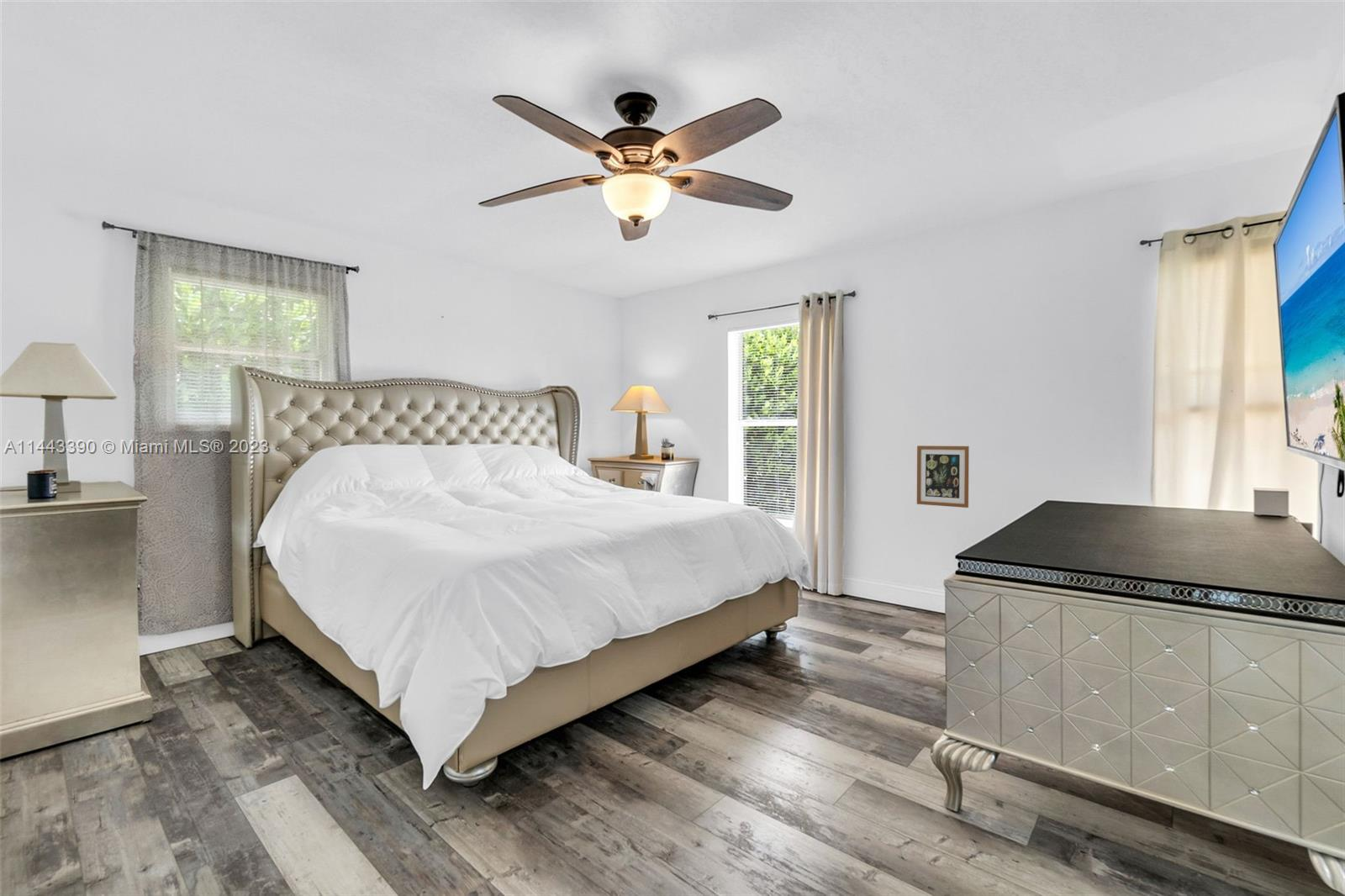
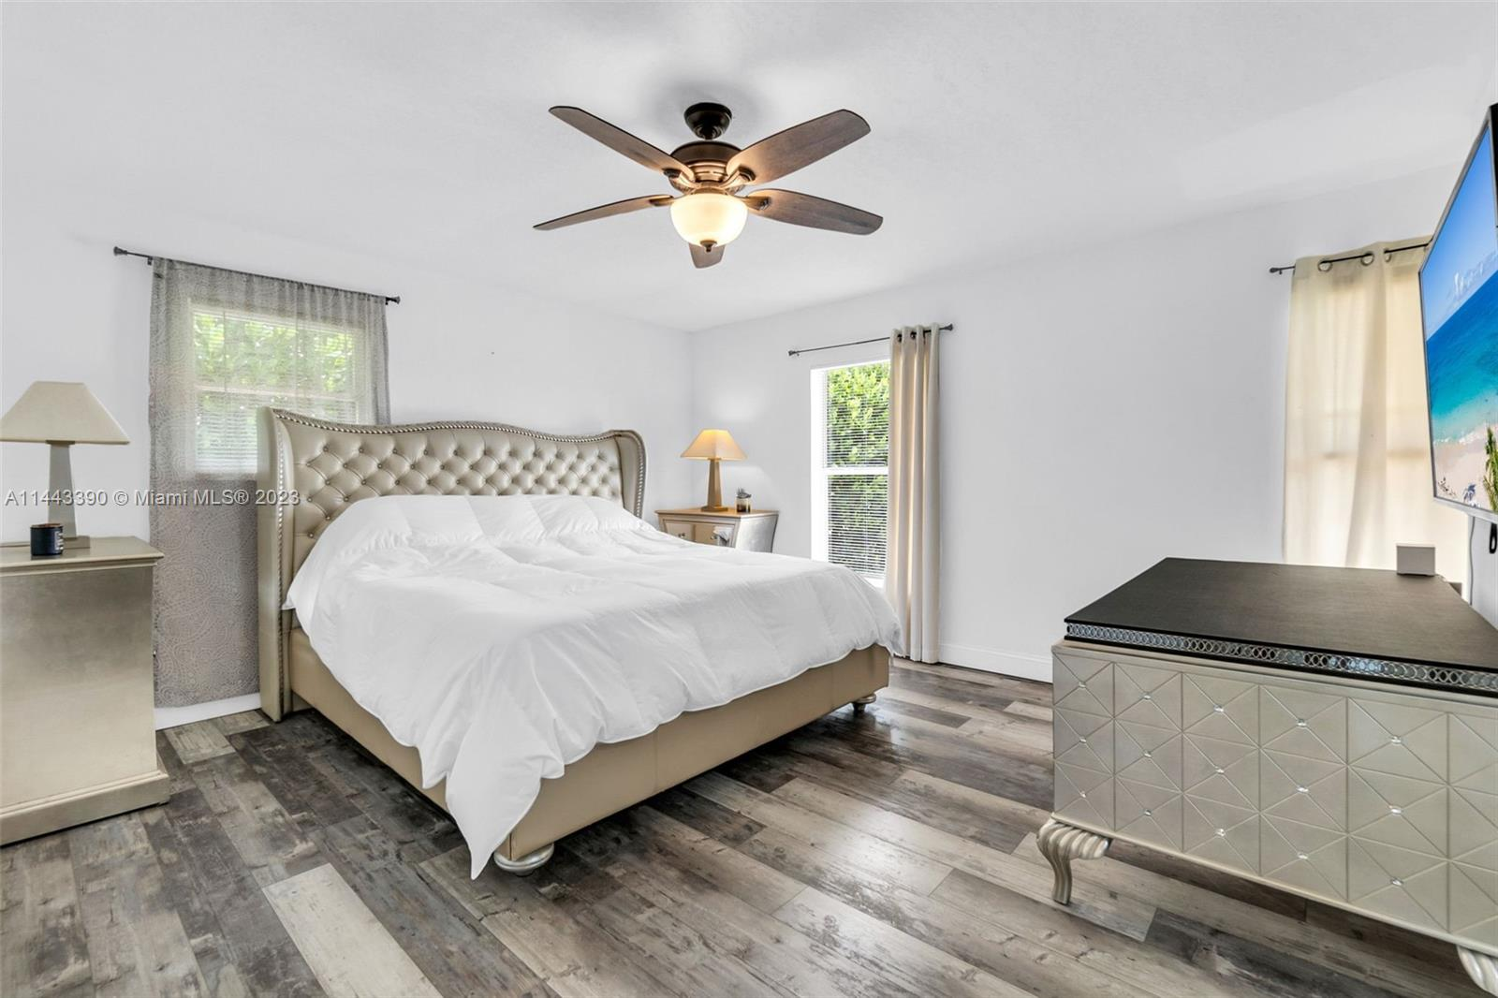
- wall art [916,445,970,509]
